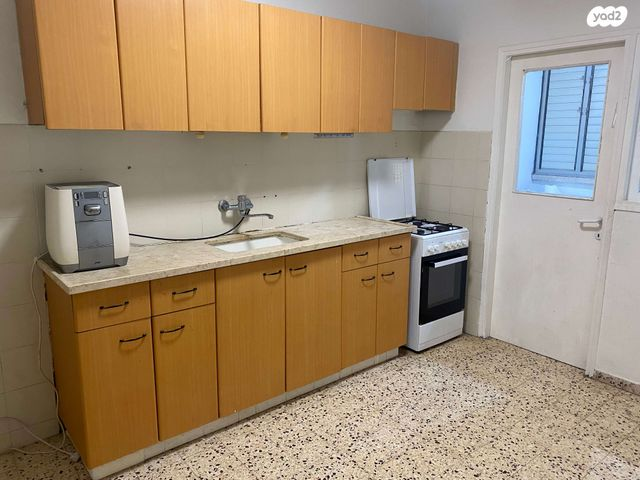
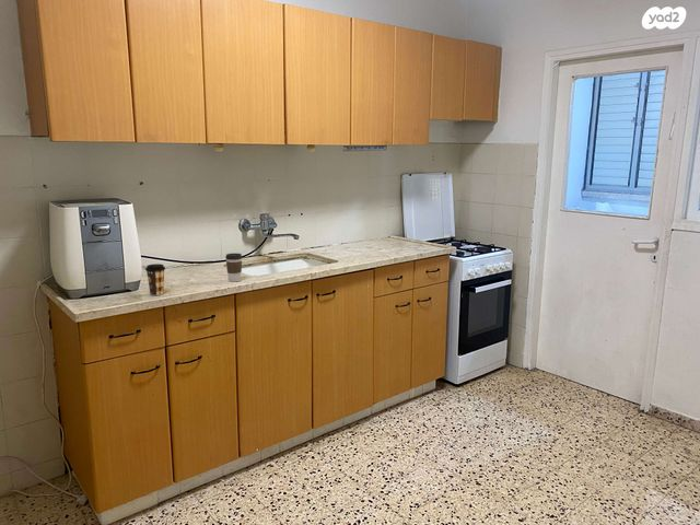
+ coffee cup [224,253,243,283]
+ coffee cup [144,262,166,296]
